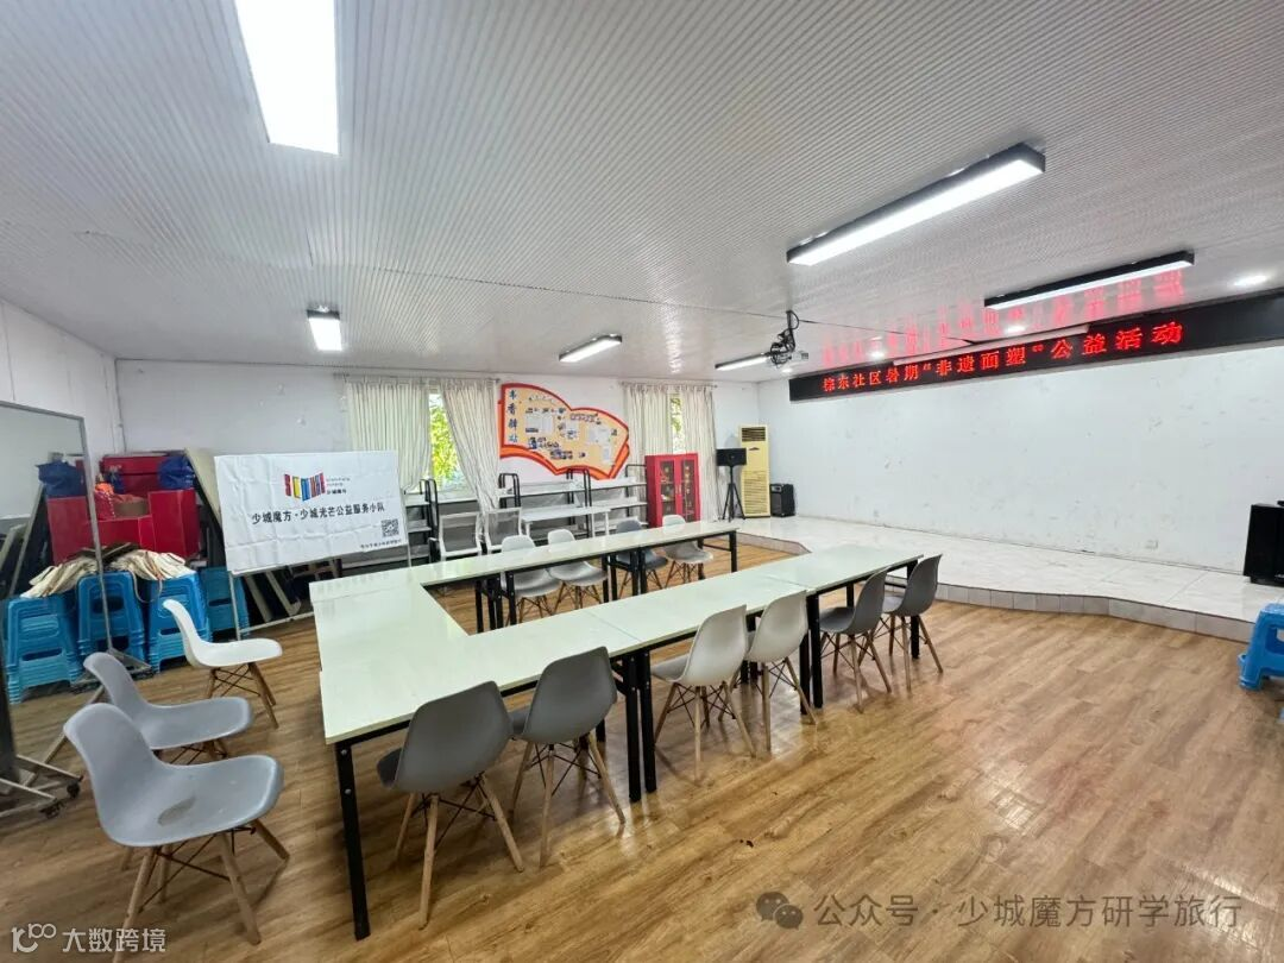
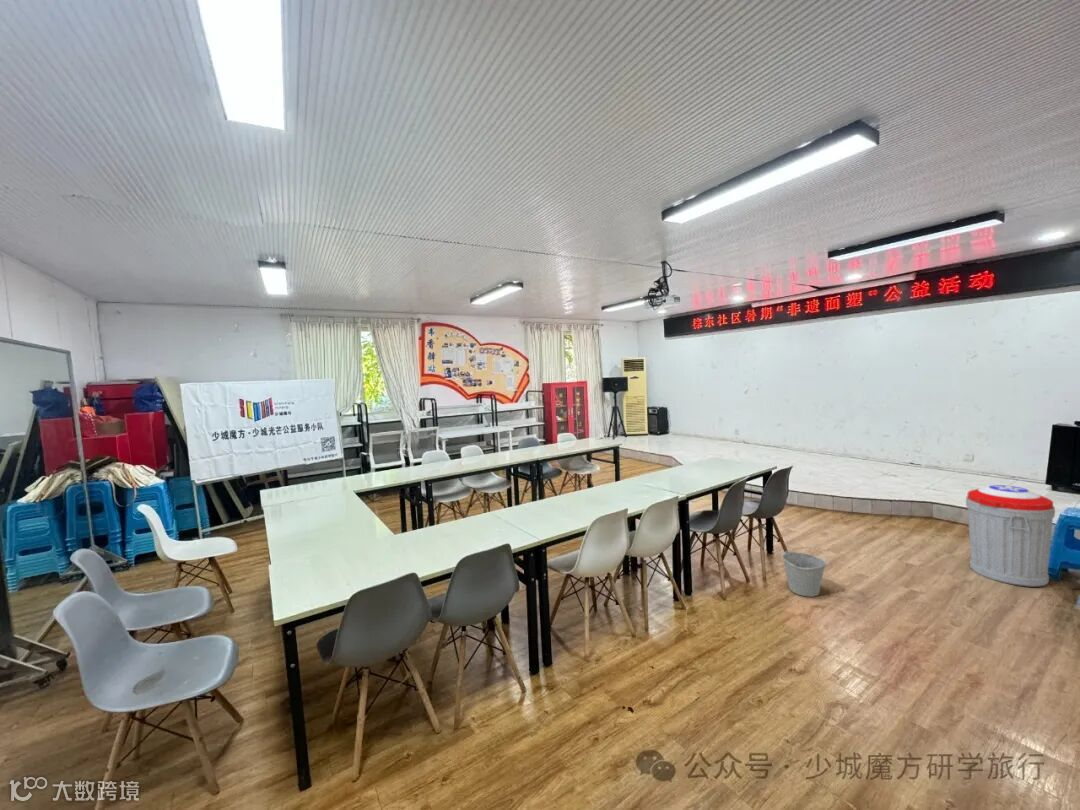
+ bucket [781,546,829,598]
+ trash can [965,484,1056,588]
